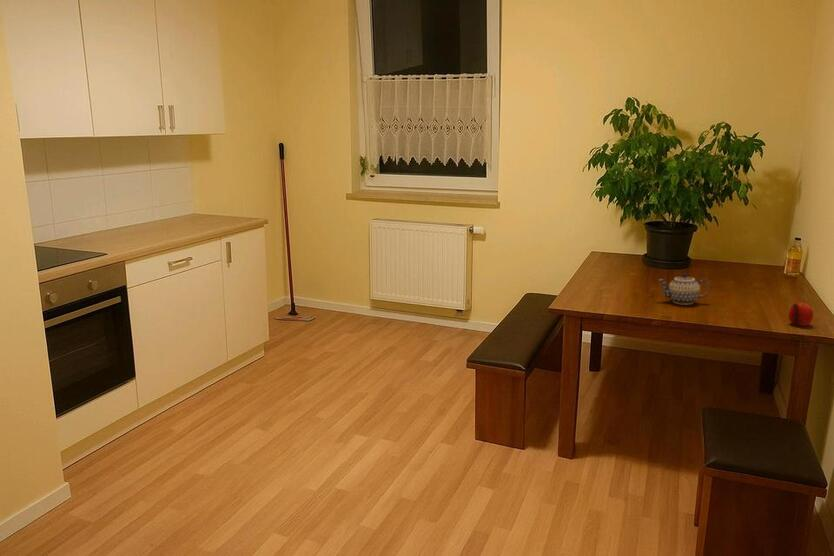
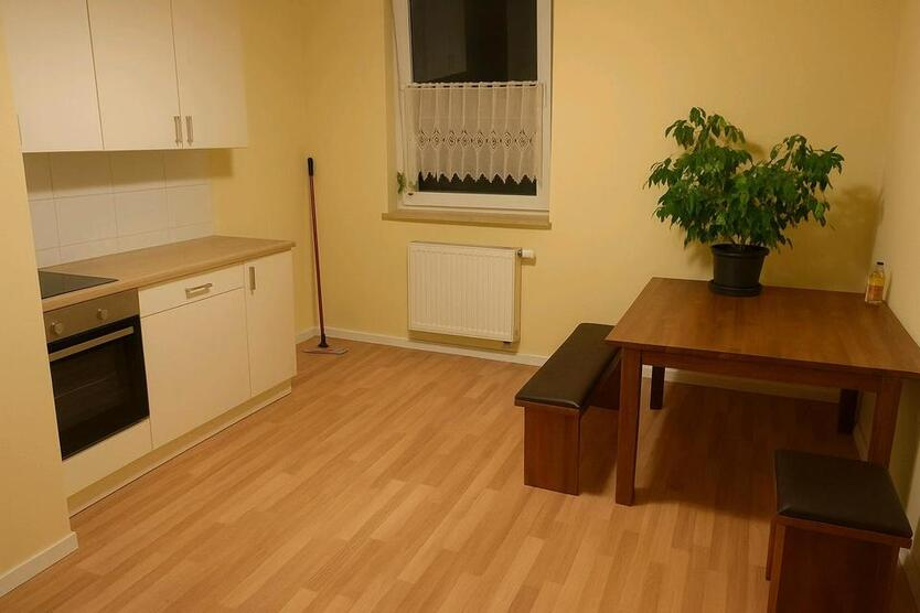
- fruit [787,302,814,327]
- teapot [657,272,711,306]
